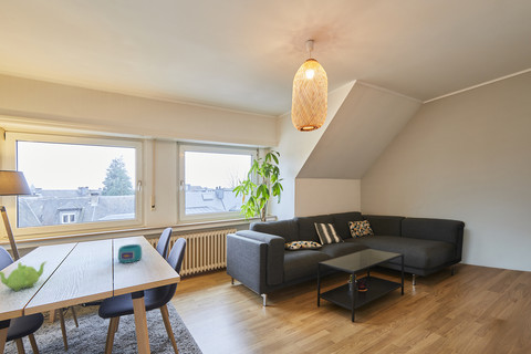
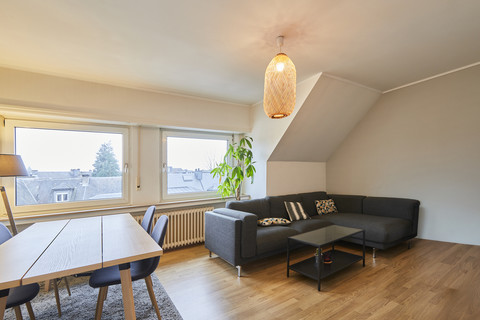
- cup [117,243,143,264]
- teapot [0,260,48,292]
